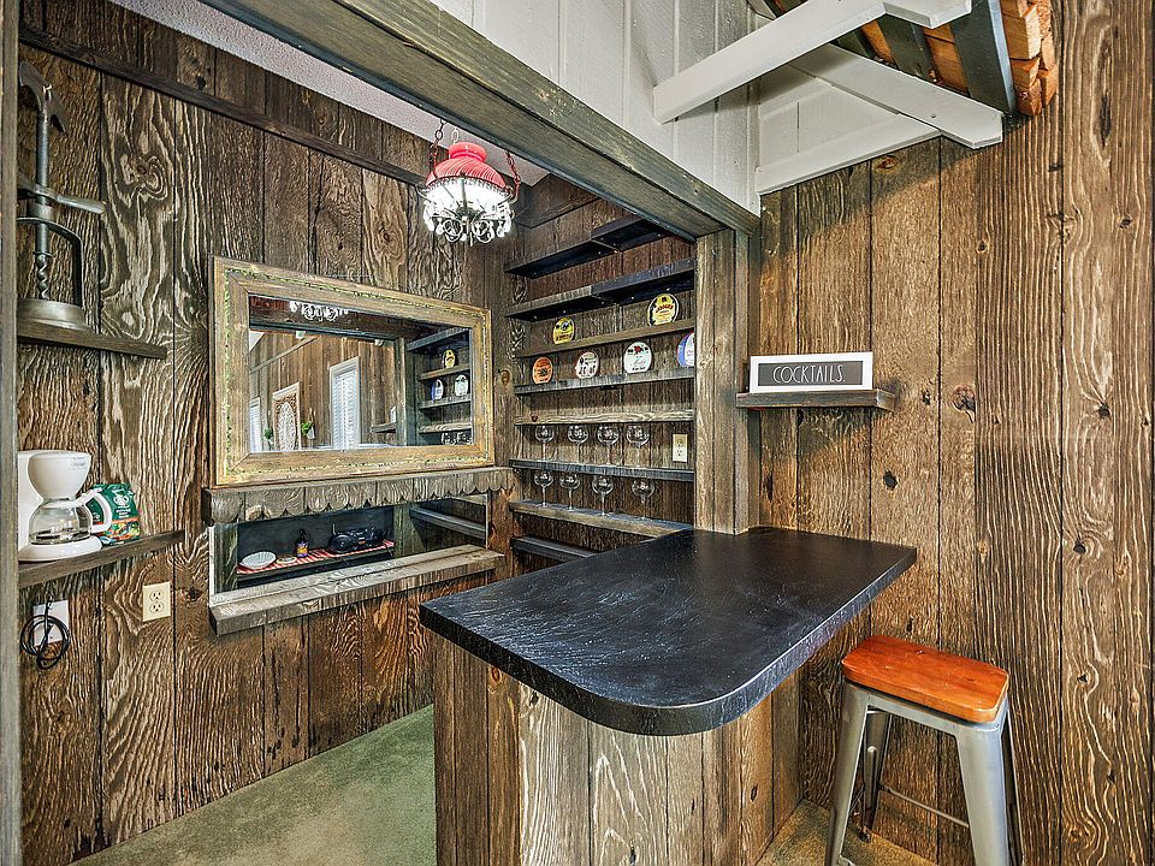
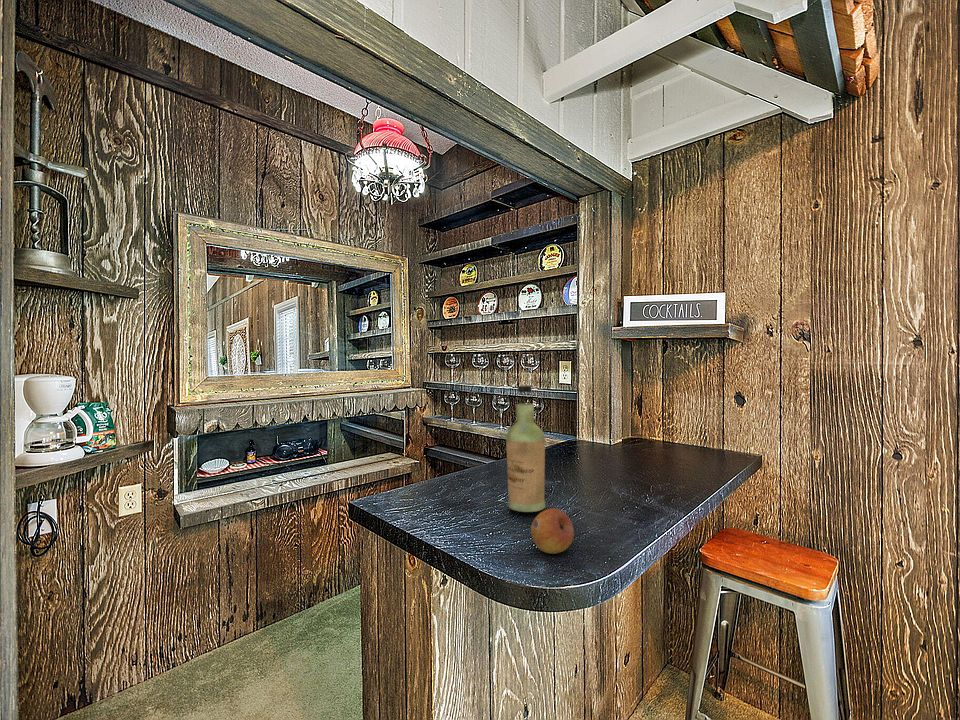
+ fruit [530,508,575,555]
+ bottle [505,385,547,513]
